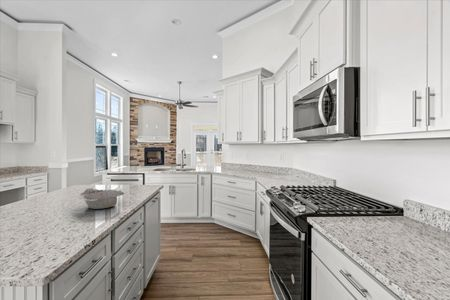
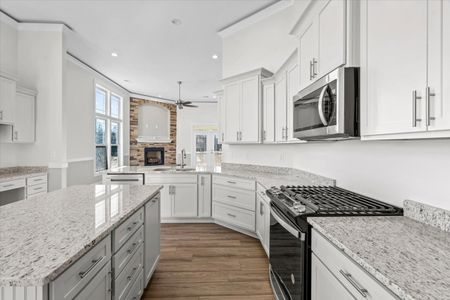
- bowl [78,187,126,210]
